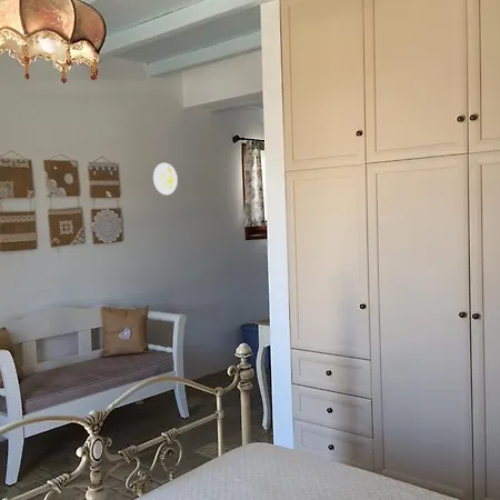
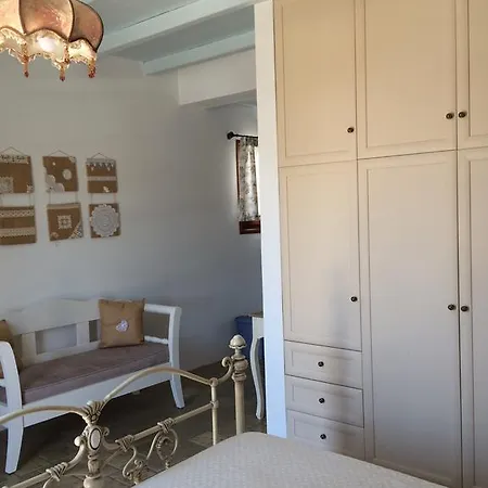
- decorative plate [152,162,179,196]
